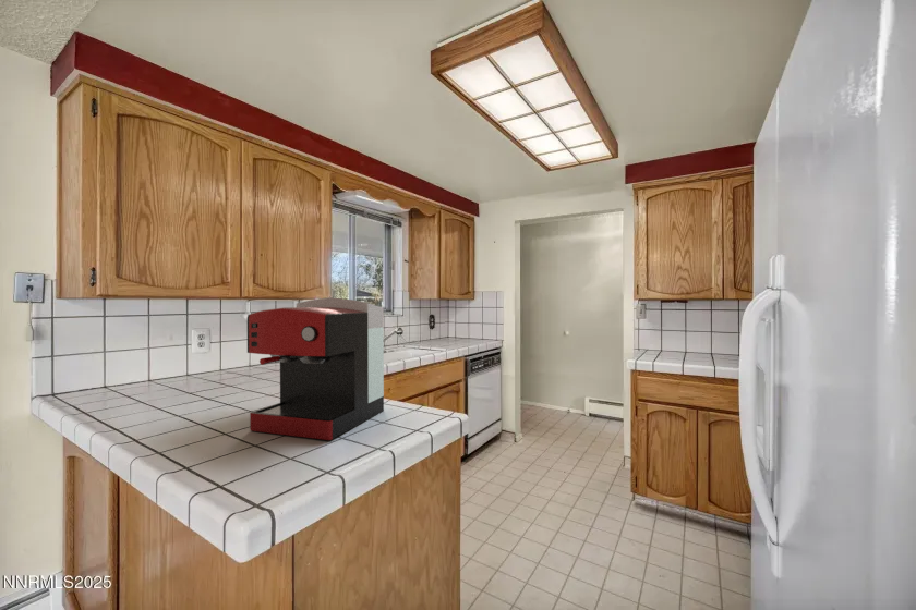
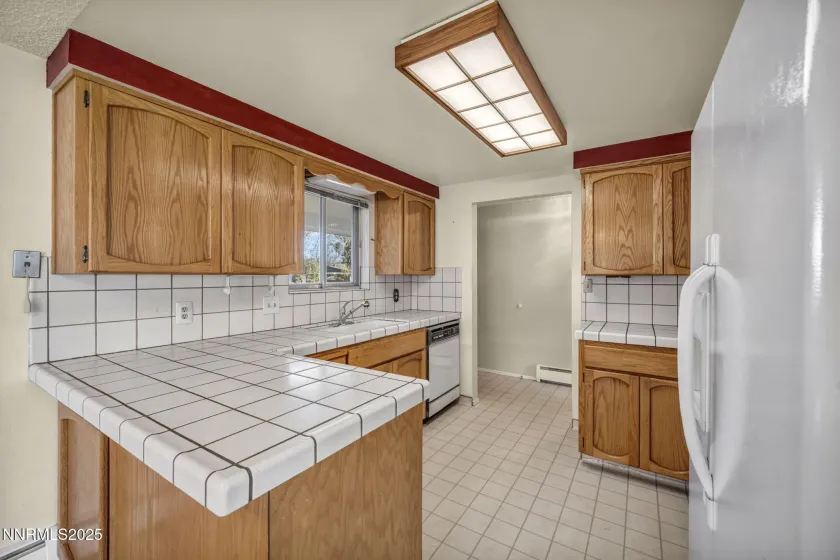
- coffee maker [246,296,385,441]
